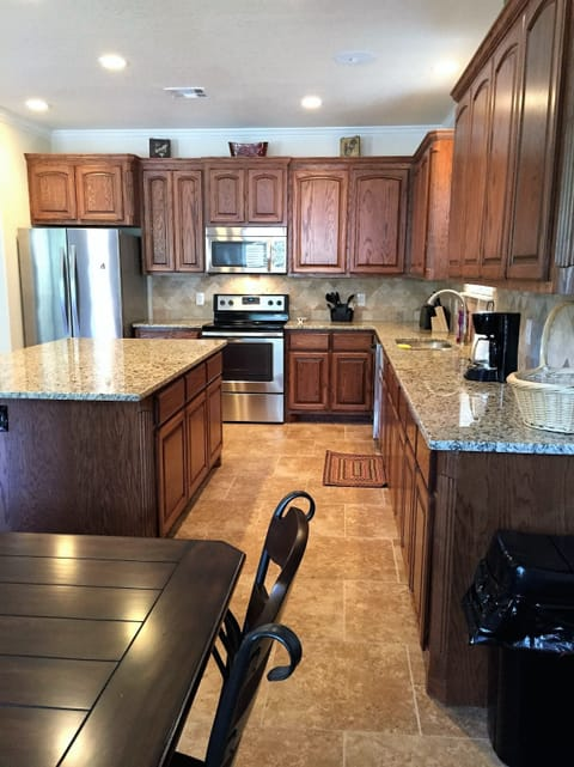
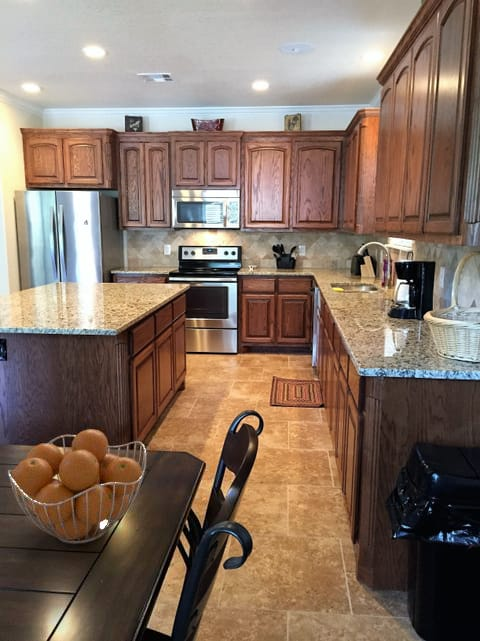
+ fruit basket [7,428,147,545]
